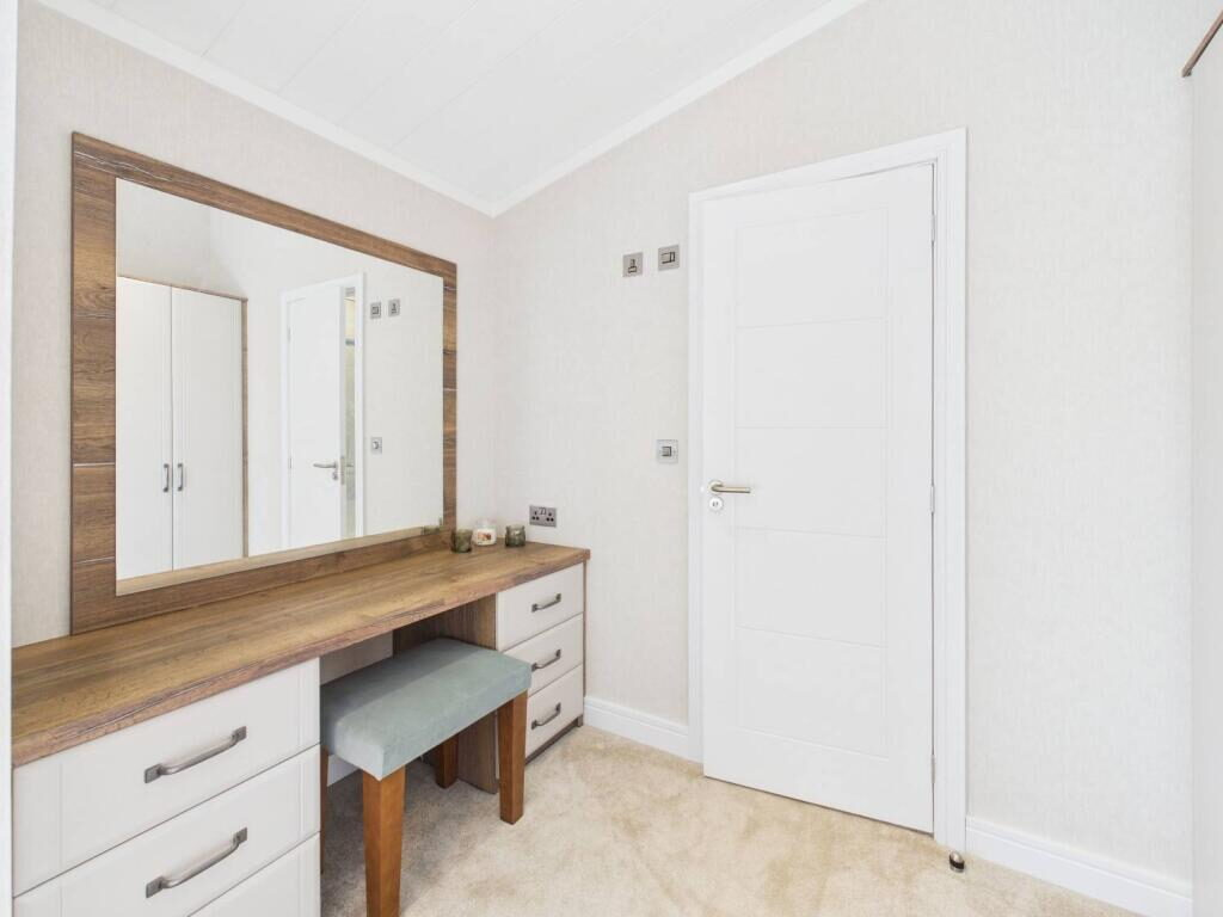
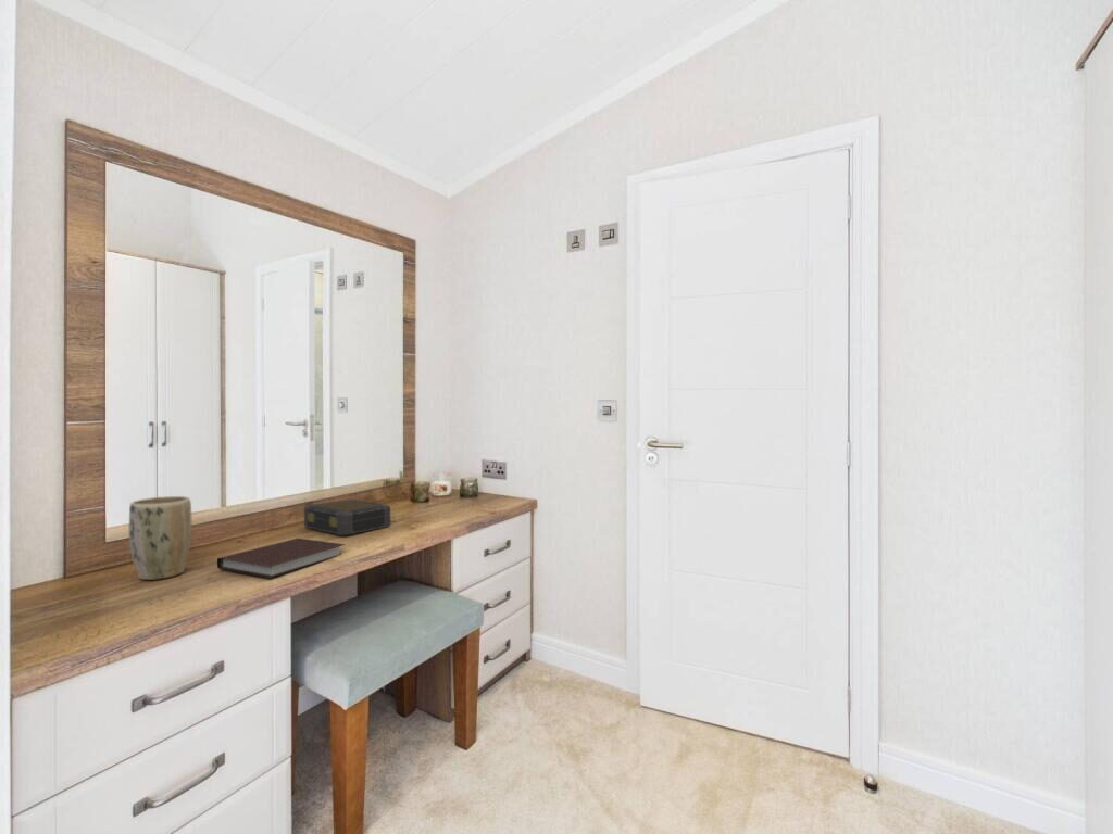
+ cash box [303,498,391,536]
+ notebook [216,538,346,579]
+ plant pot [128,495,192,581]
